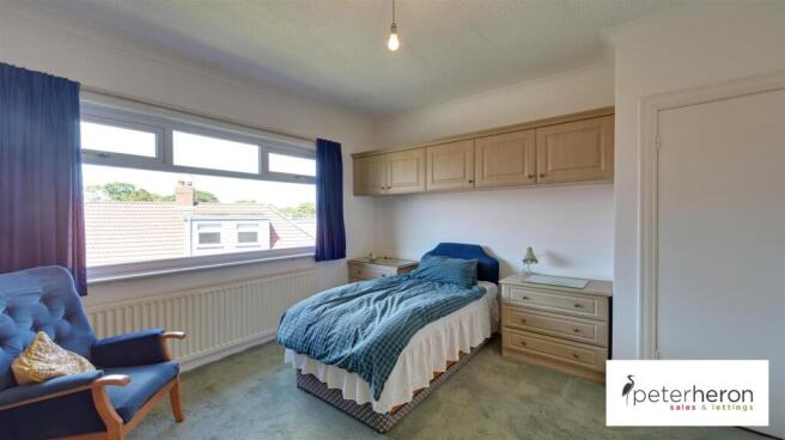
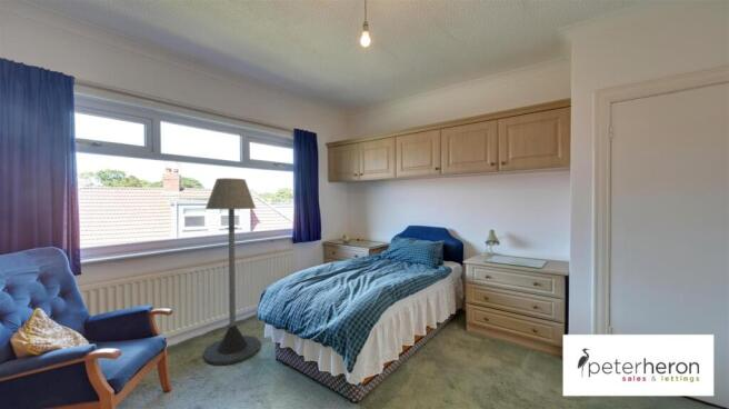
+ floor lamp [202,177,261,366]
